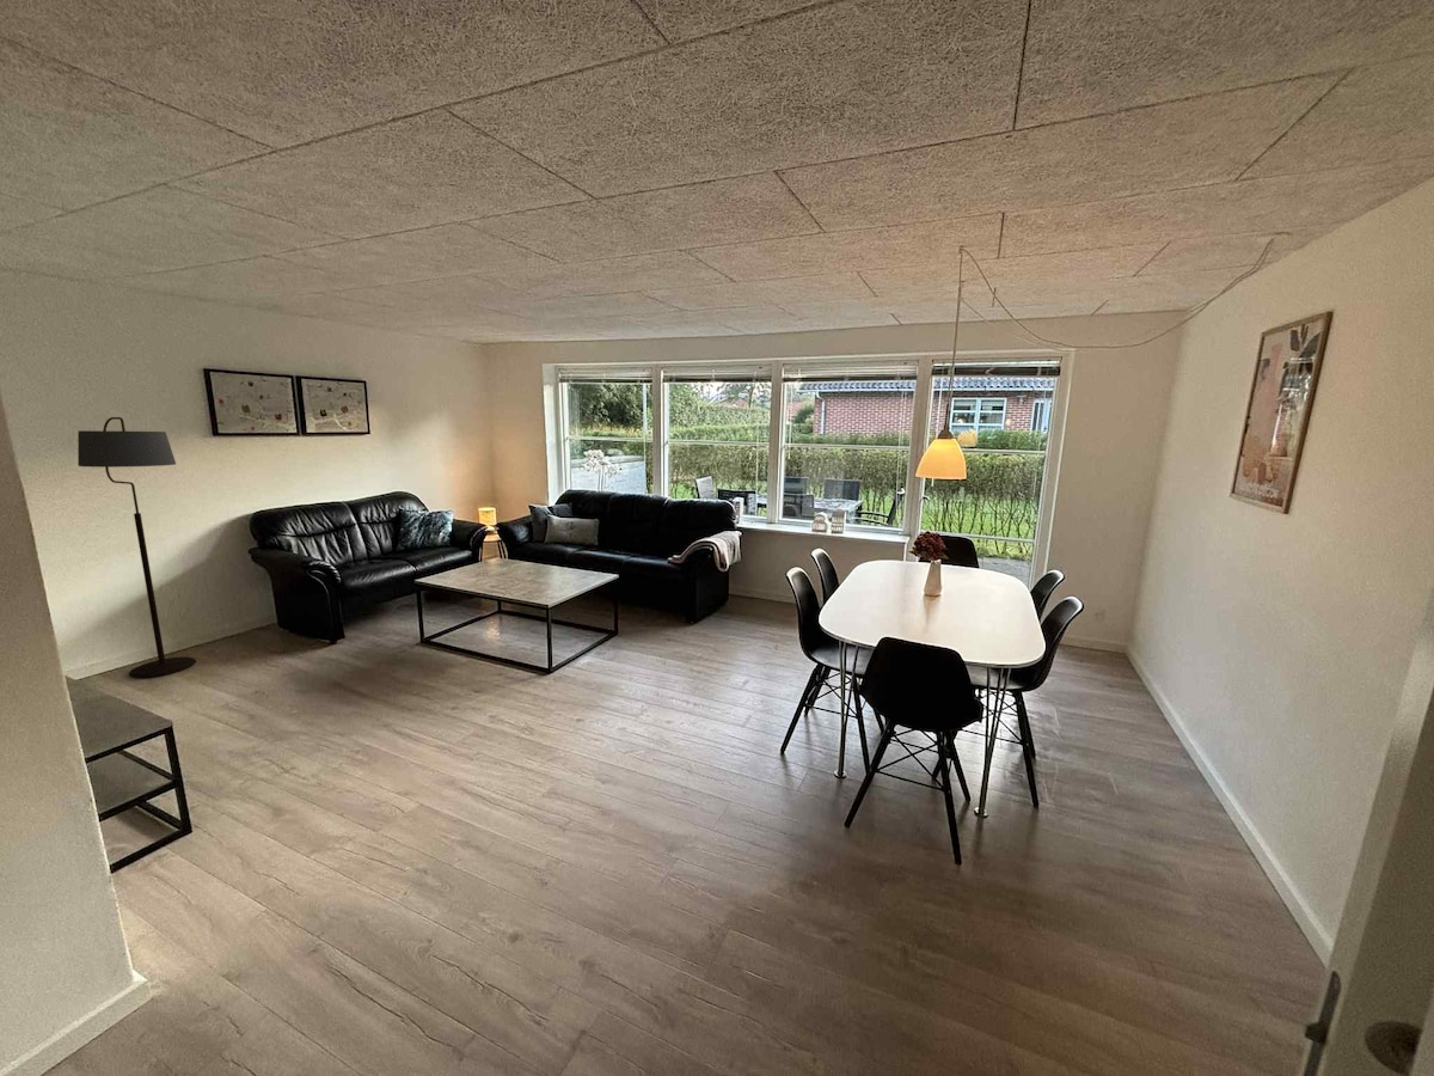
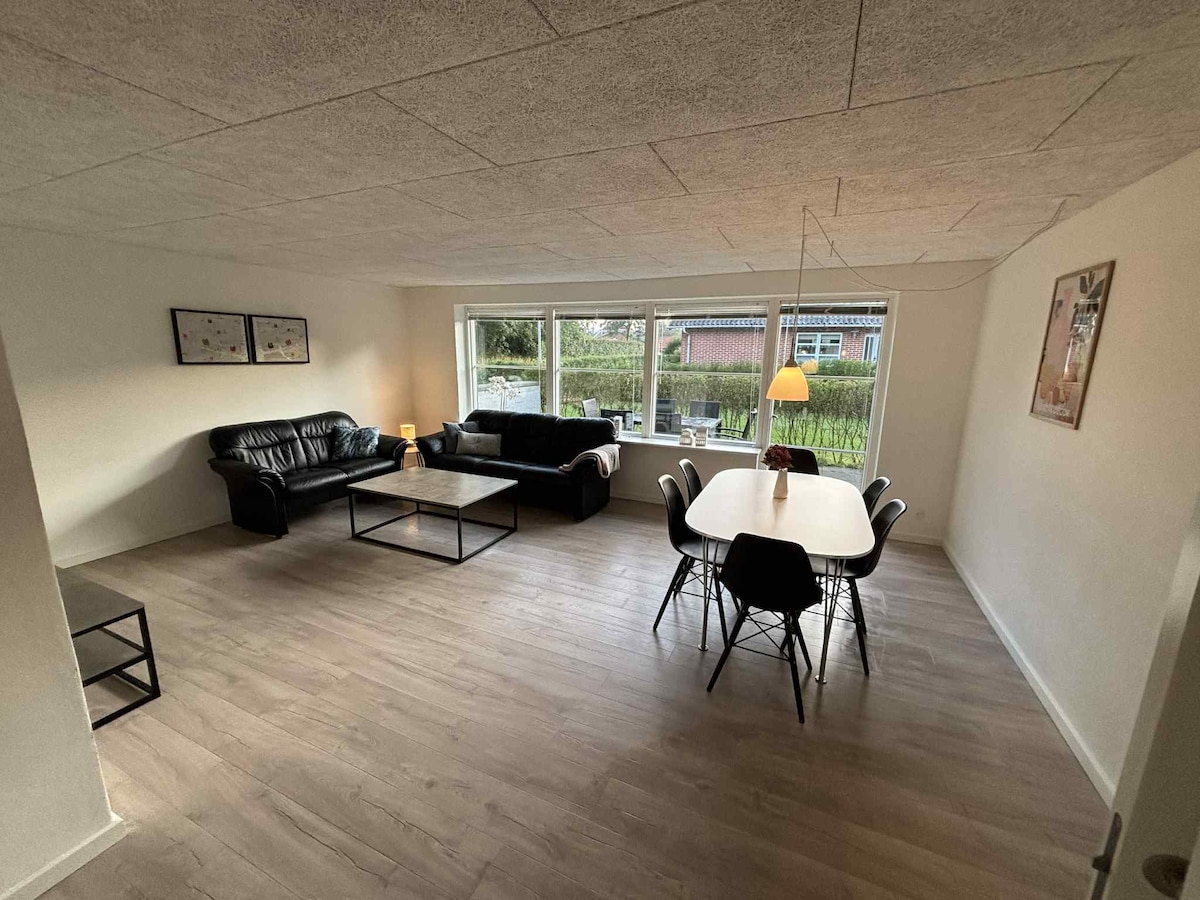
- floor lamp [76,416,197,679]
